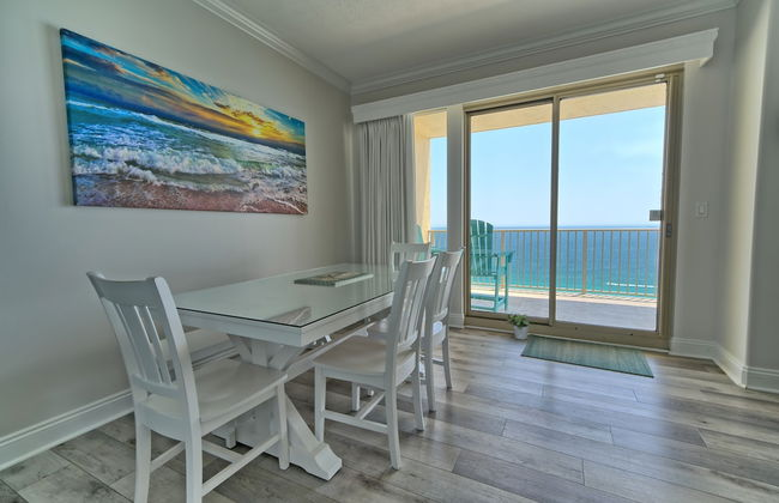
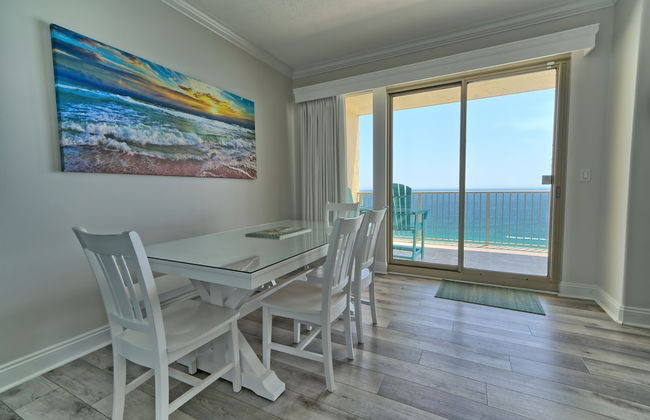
- potted plant [505,310,532,340]
